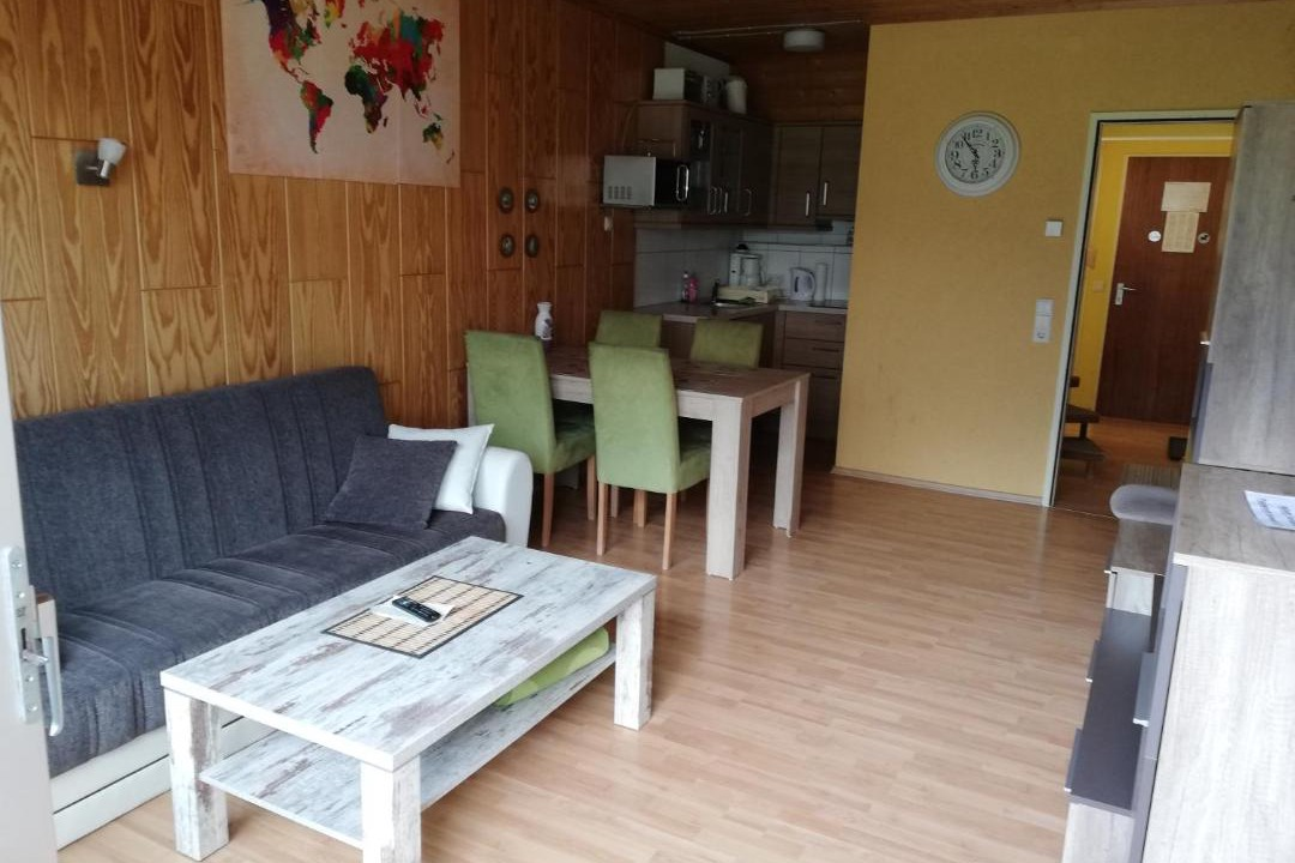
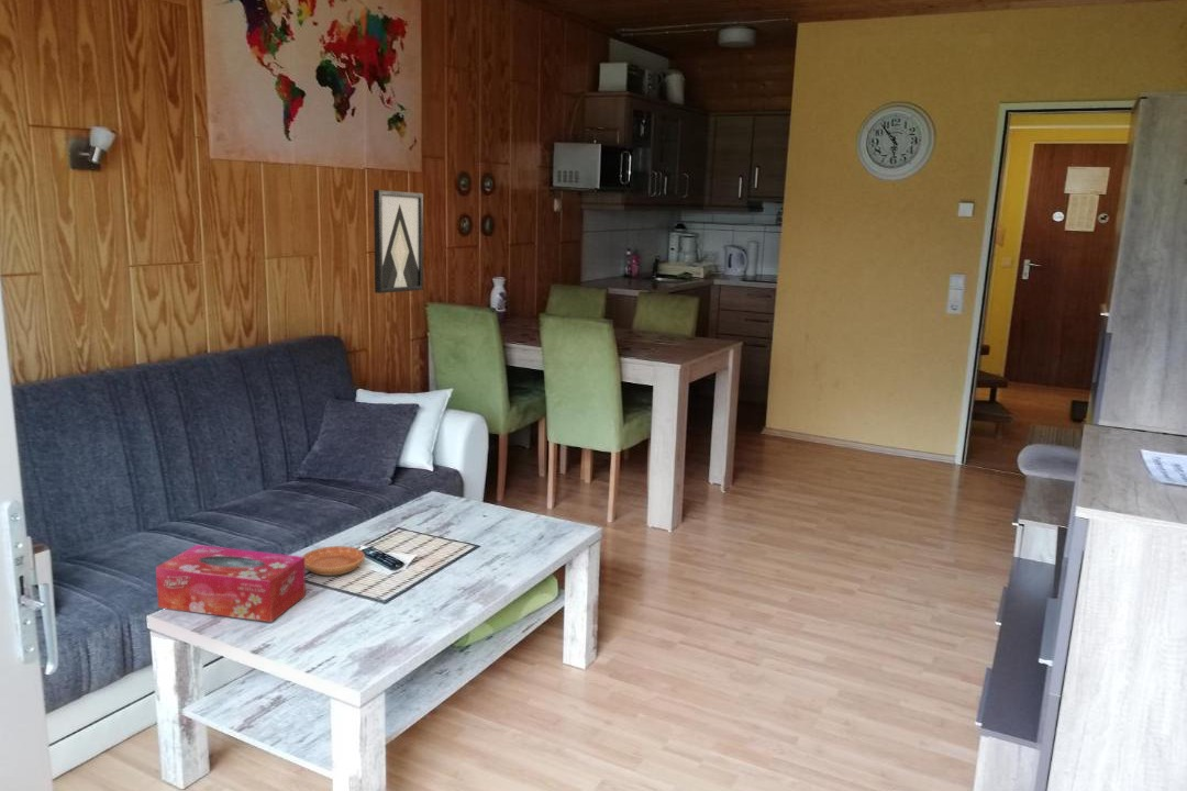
+ saucer [302,545,366,577]
+ tissue box [155,544,307,623]
+ wall art [373,189,424,294]
